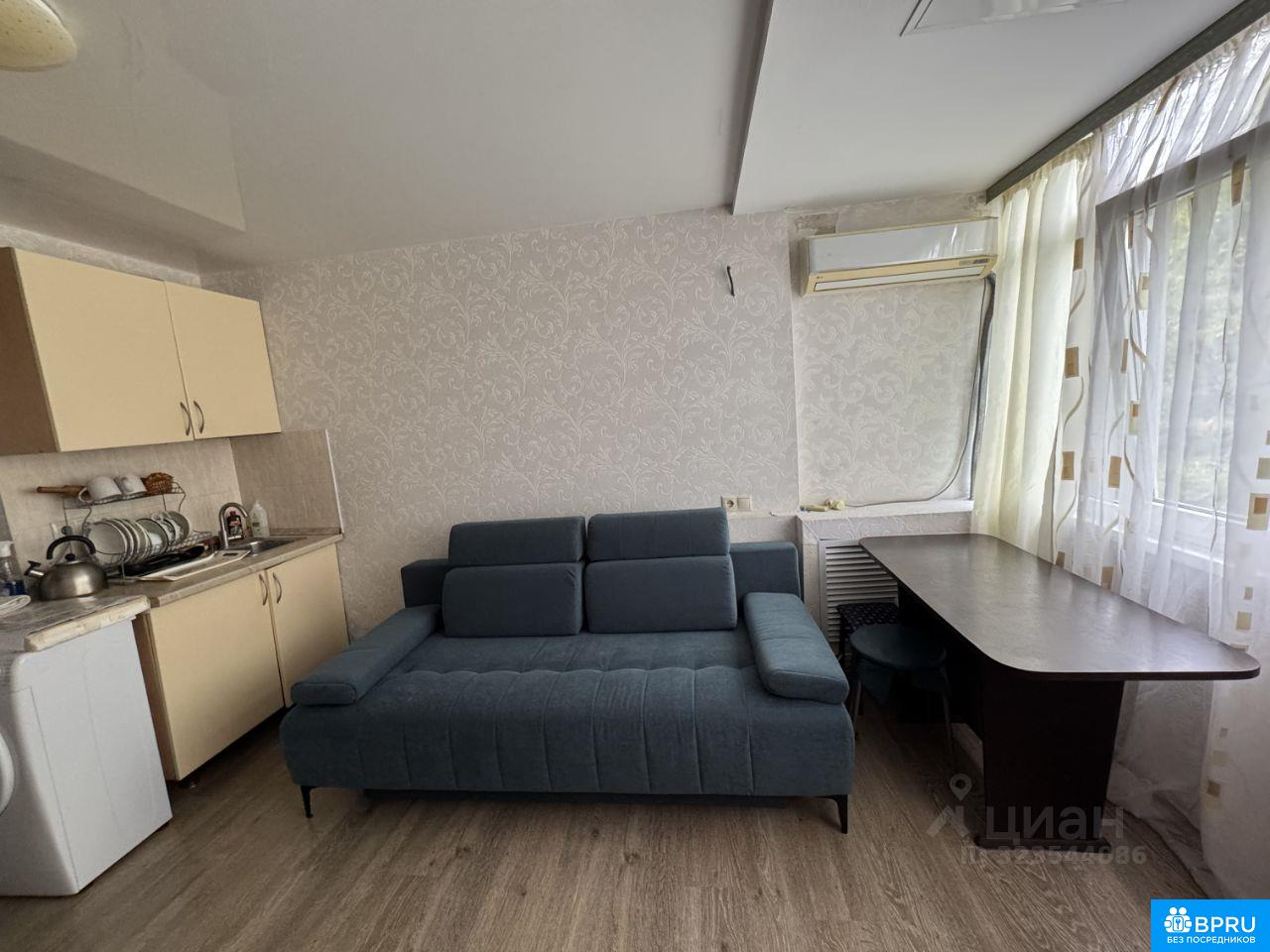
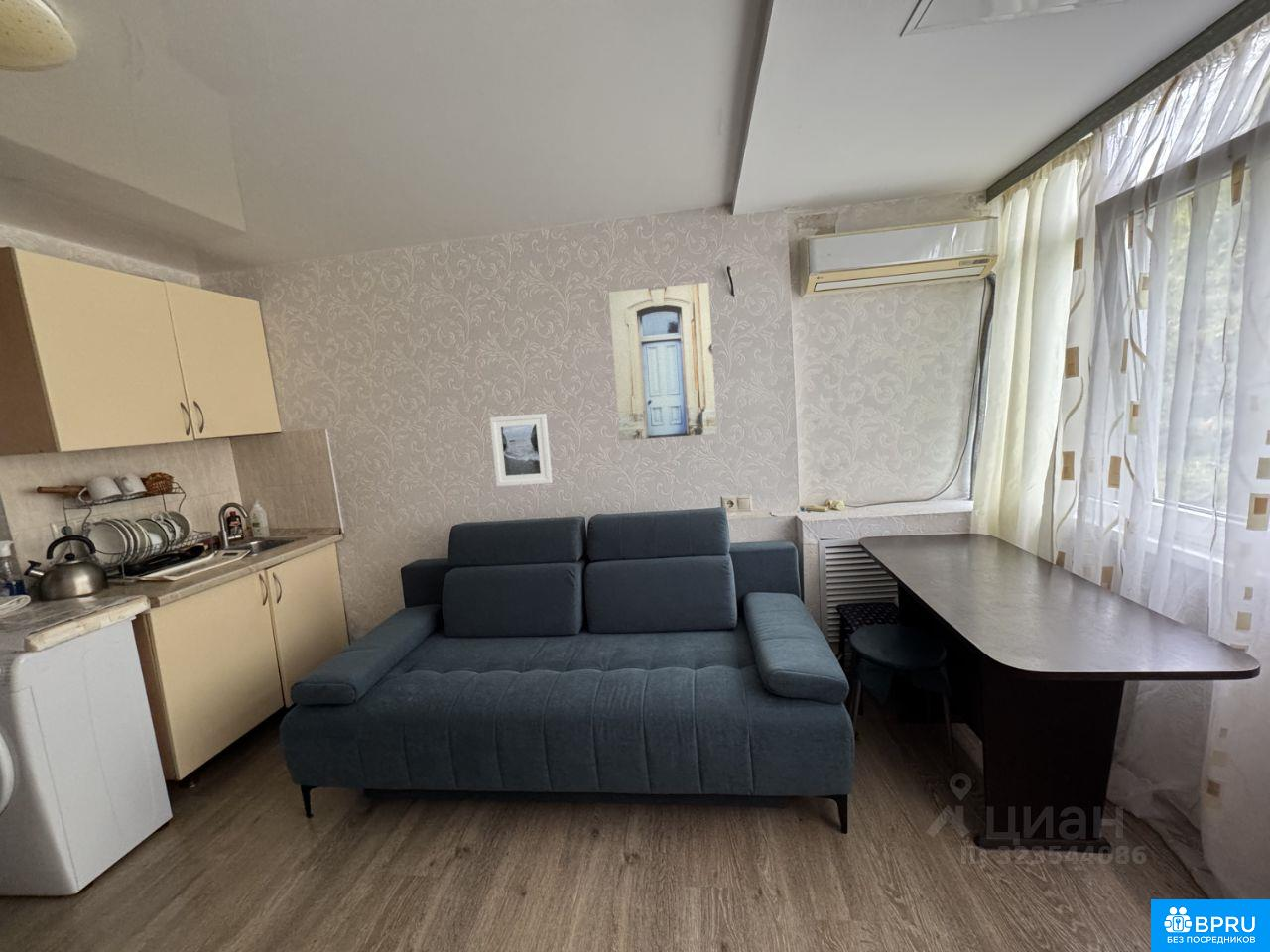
+ wall art [608,282,717,441]
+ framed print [489,413,554,487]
